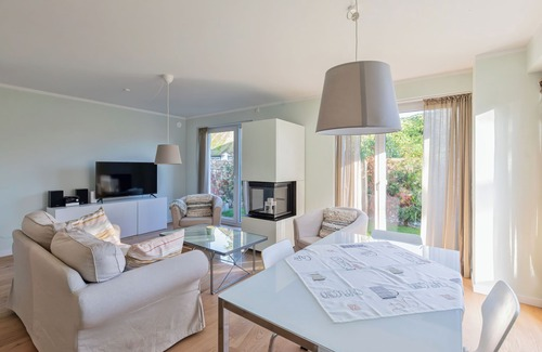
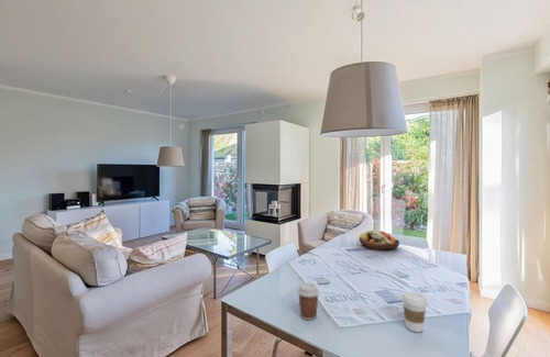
+ coffee cup [296,281,321,321]
+ fruit bowl [358,228,400,252]
+ coffee cup [400,290,429,333]
